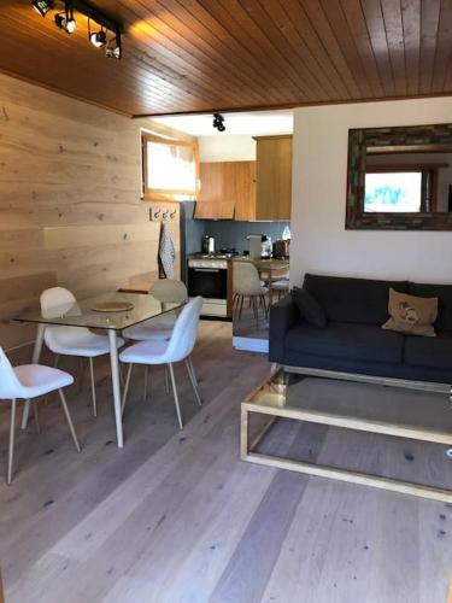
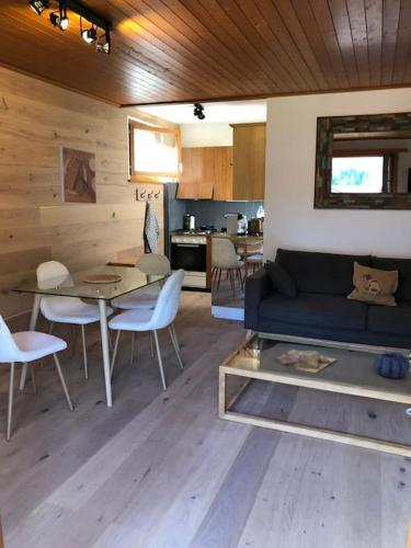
+ video game cases [274,349,336,374]
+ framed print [58,145,98,205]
+ decorative bowl [373,351,410,379]
